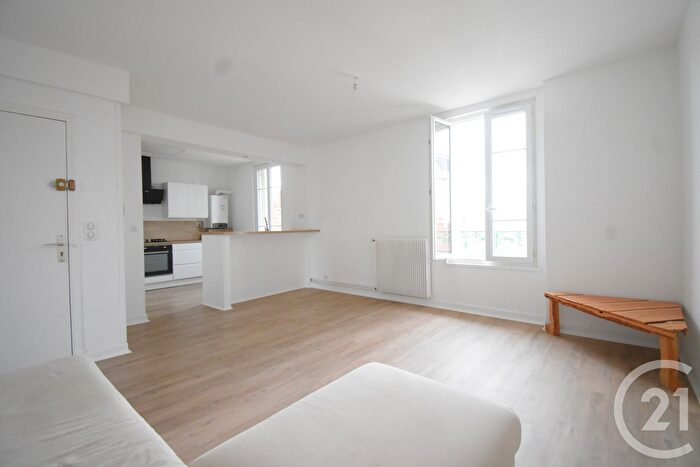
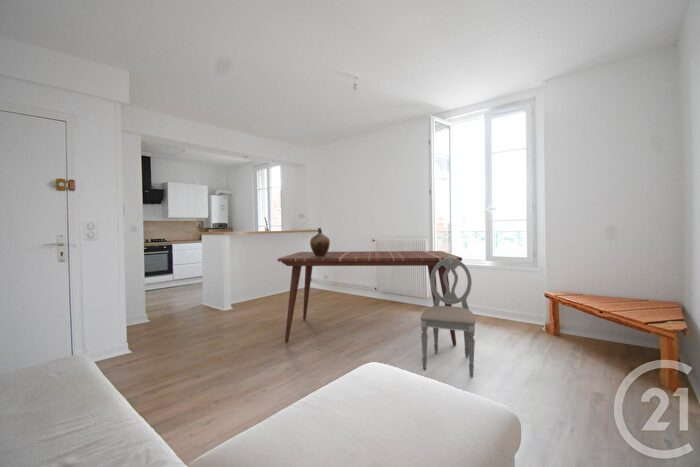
+ dining chair [419,256,476,378]
+ ceramic jug [309,227,331,257]
+ dining table [277,250,463,347]
